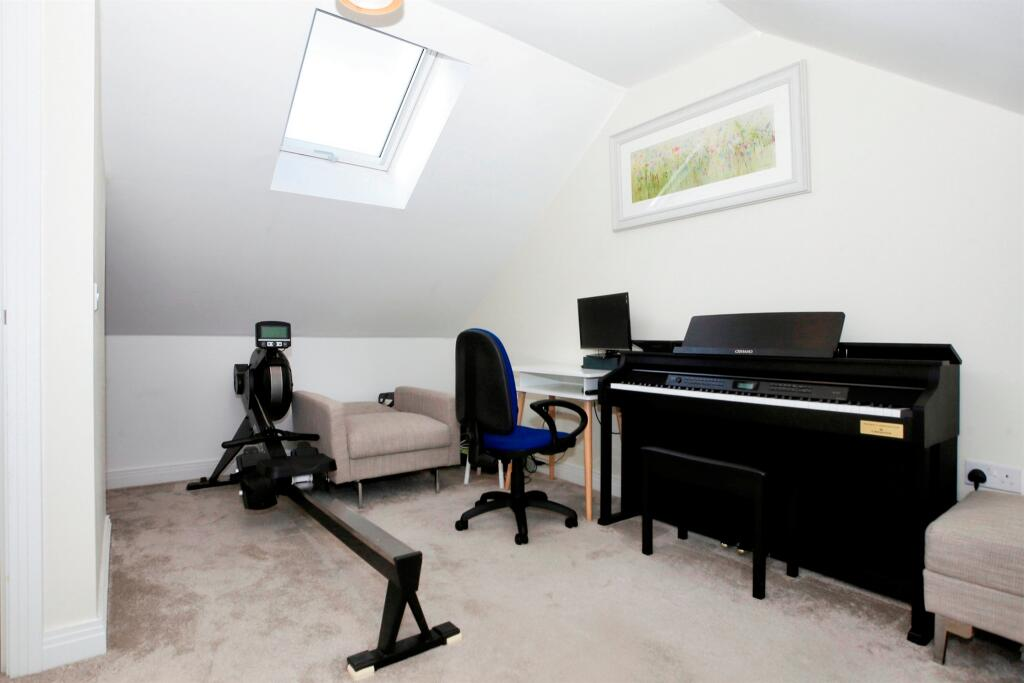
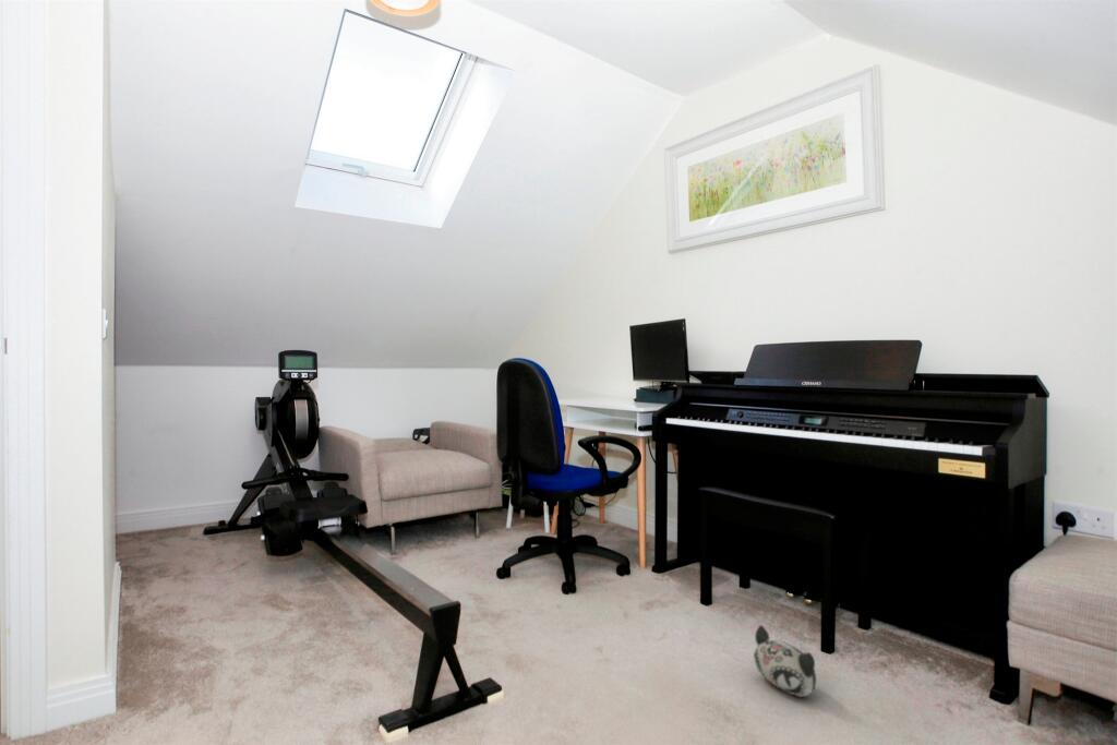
+ plush toy [753,624,817,698]
